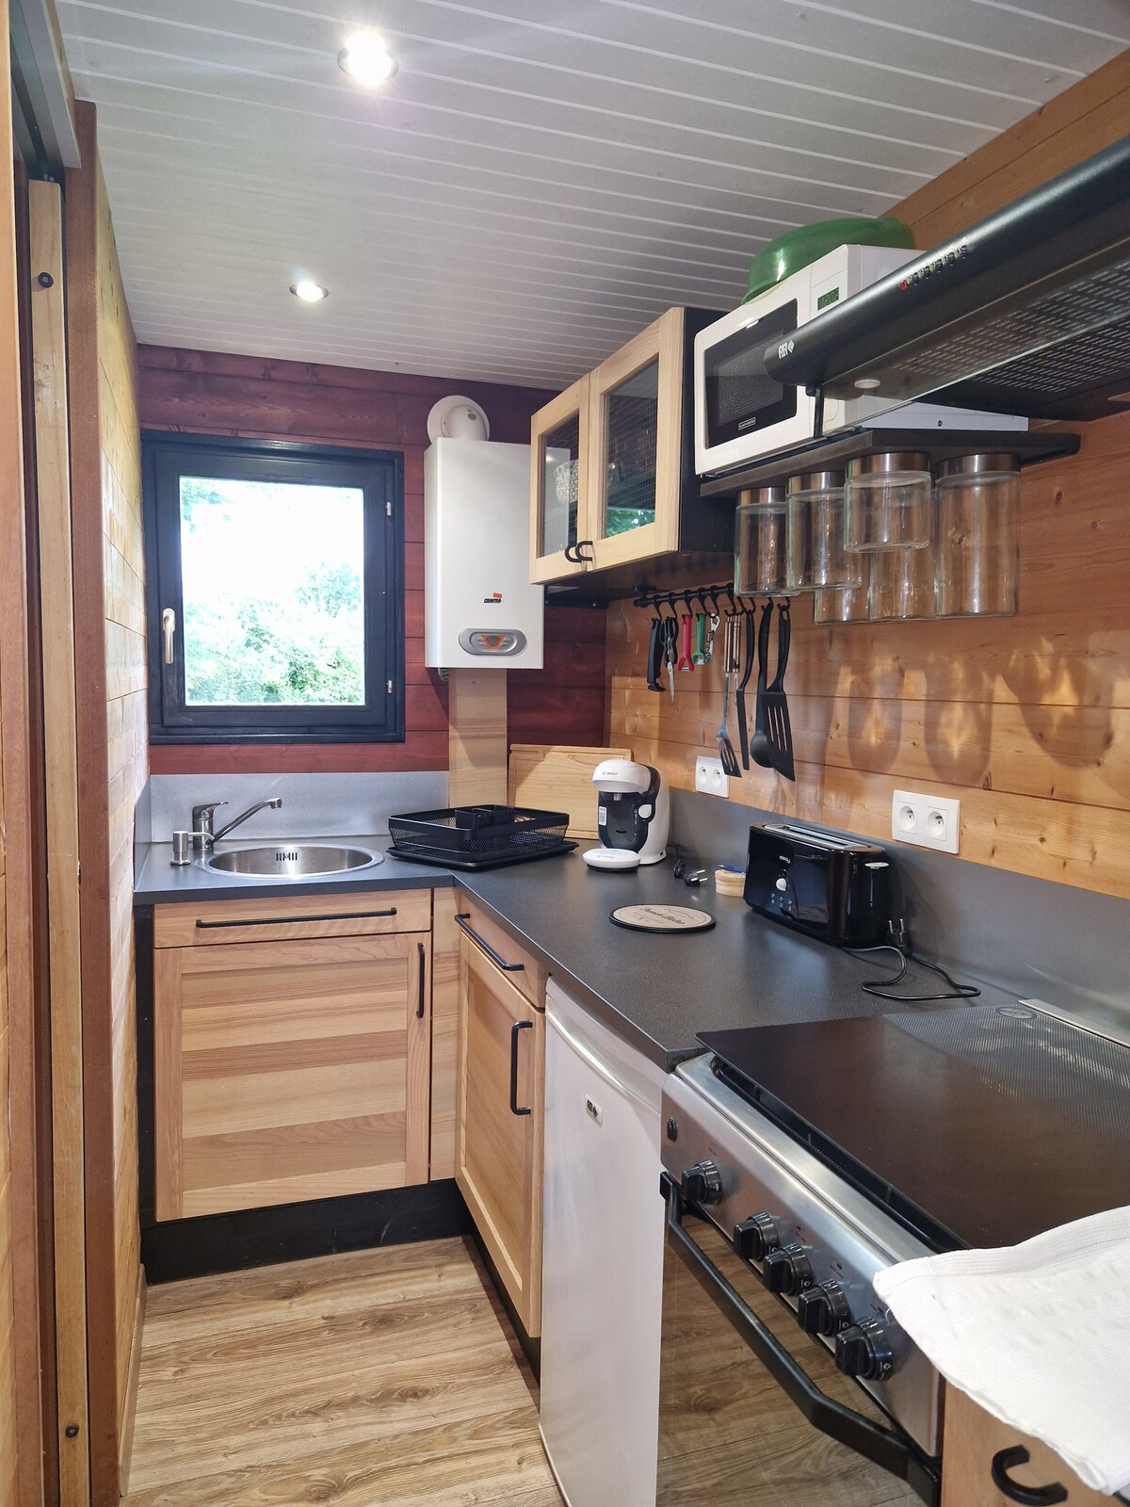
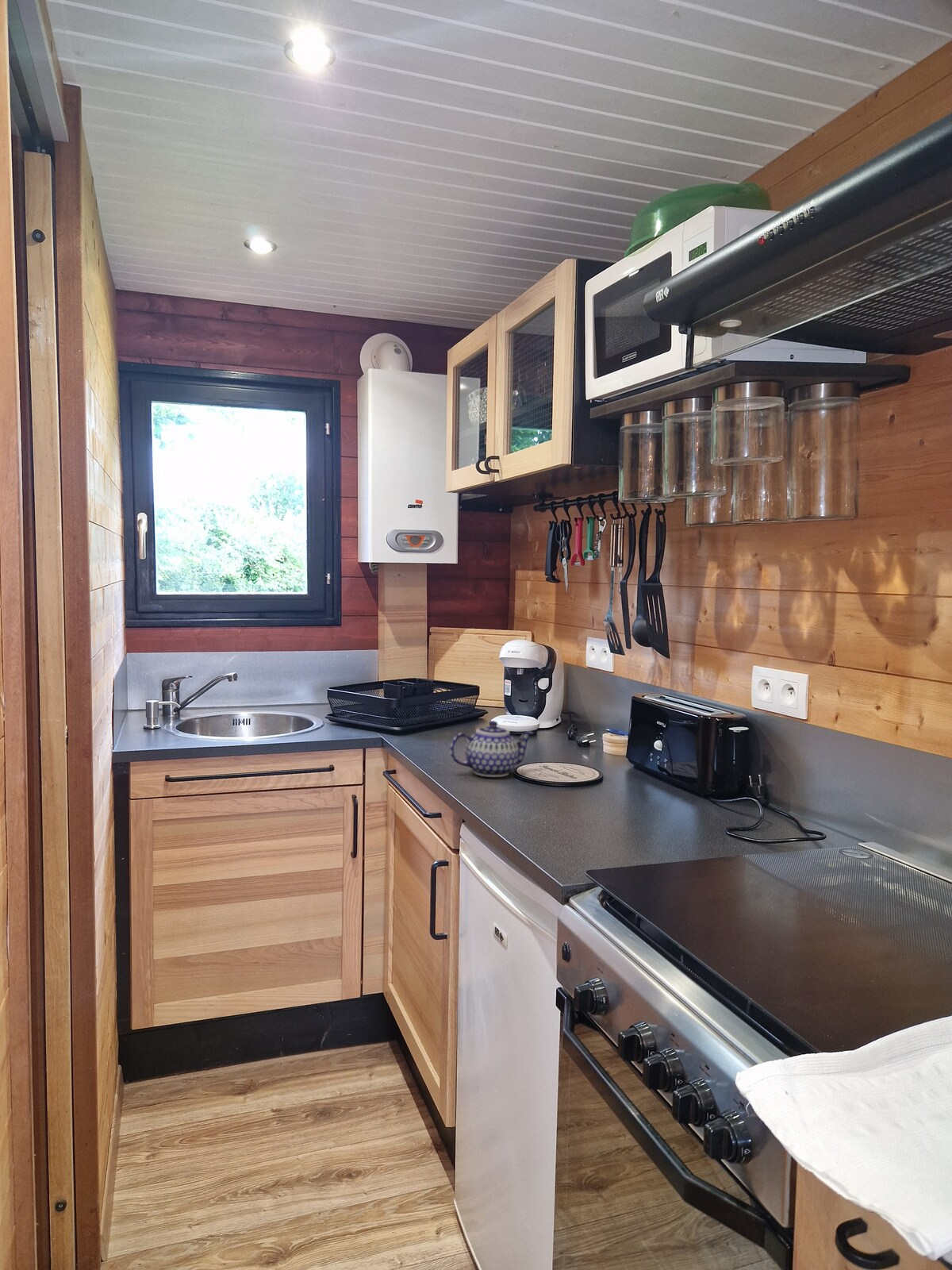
+ teapot [449,720,535,778]
